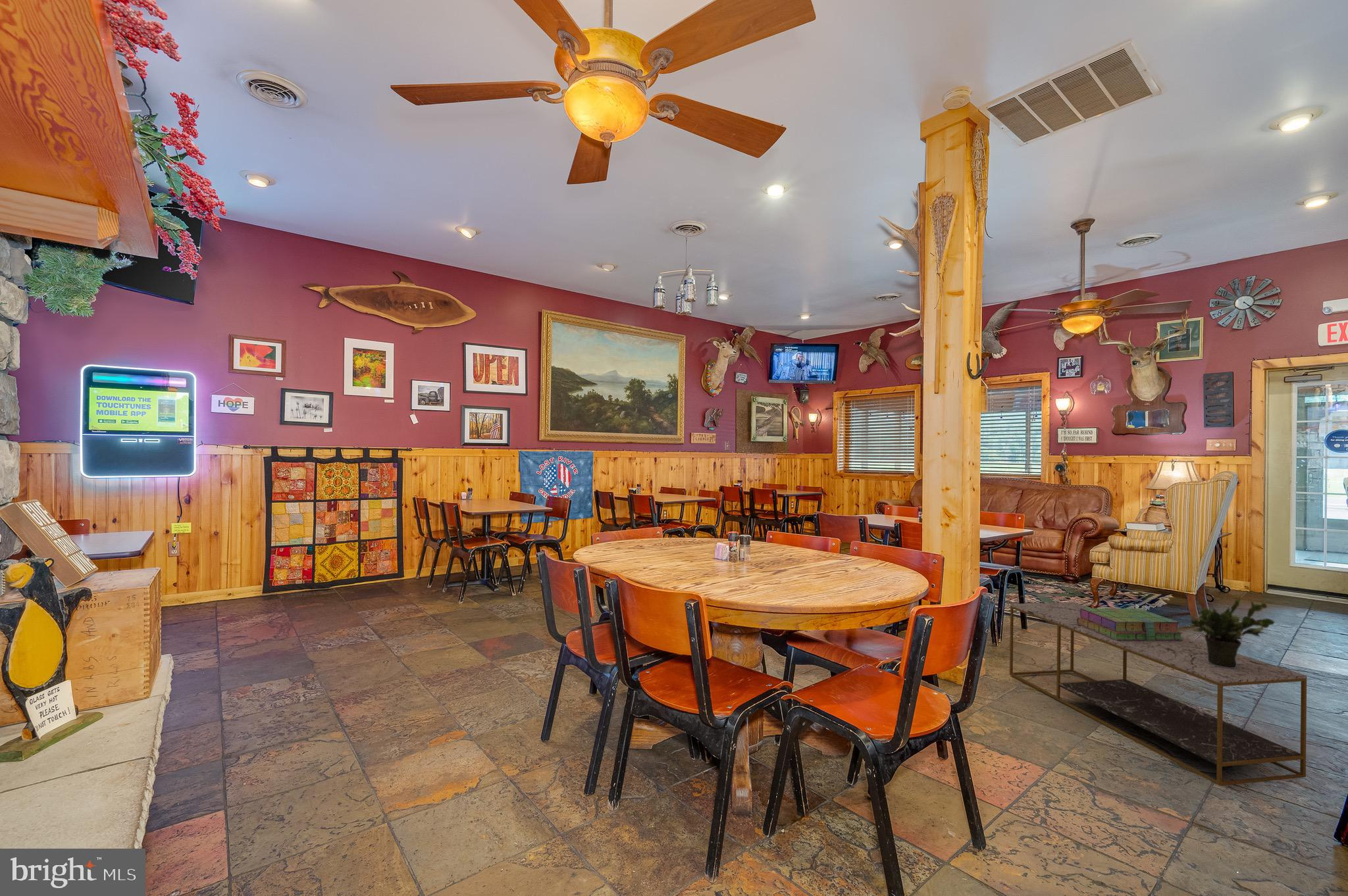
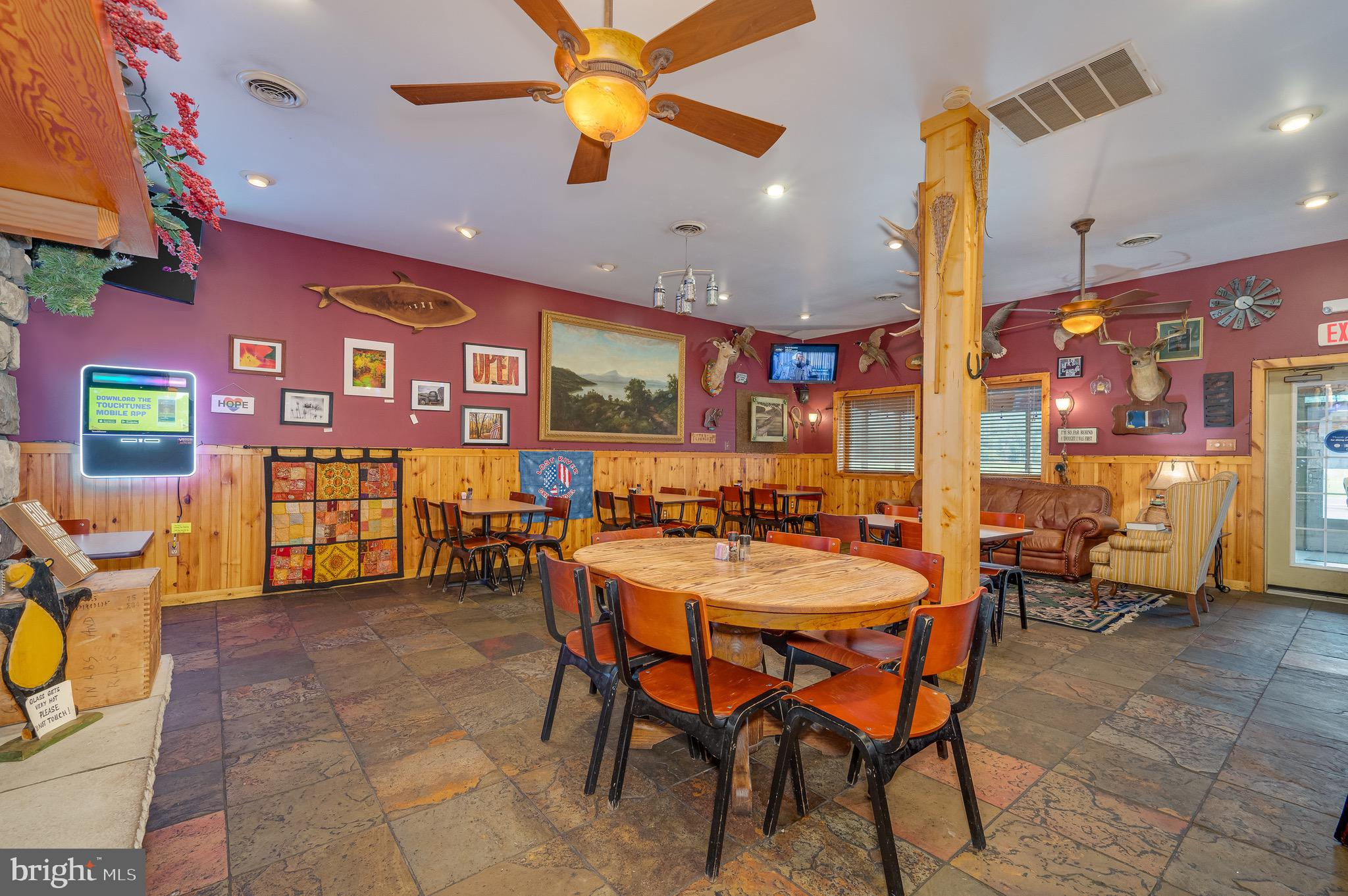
- stack of books [1077,607,1183,641]
- coffee table [1009,601,1308,786]
- potted plant [1190,597,1276,668]
